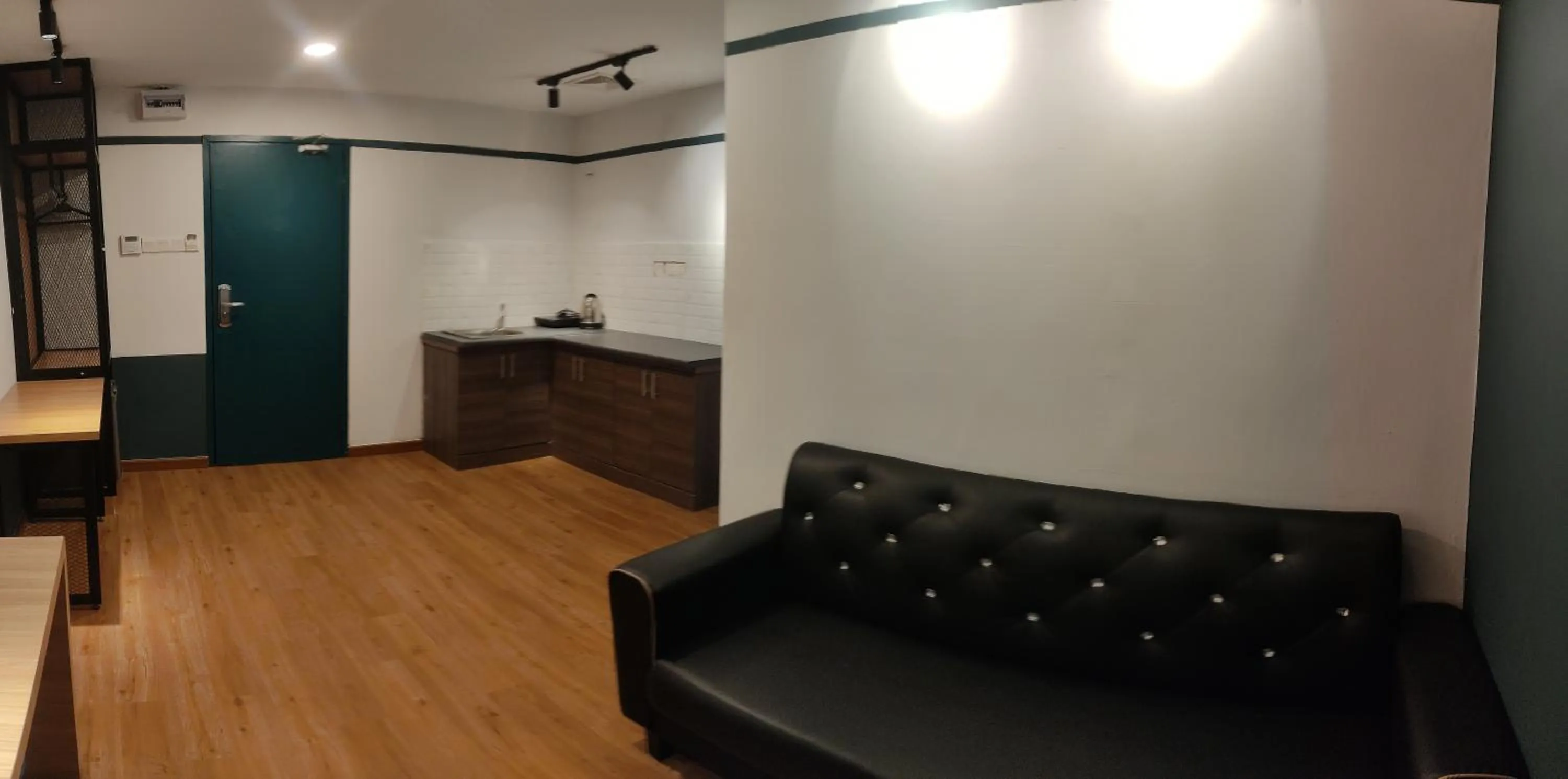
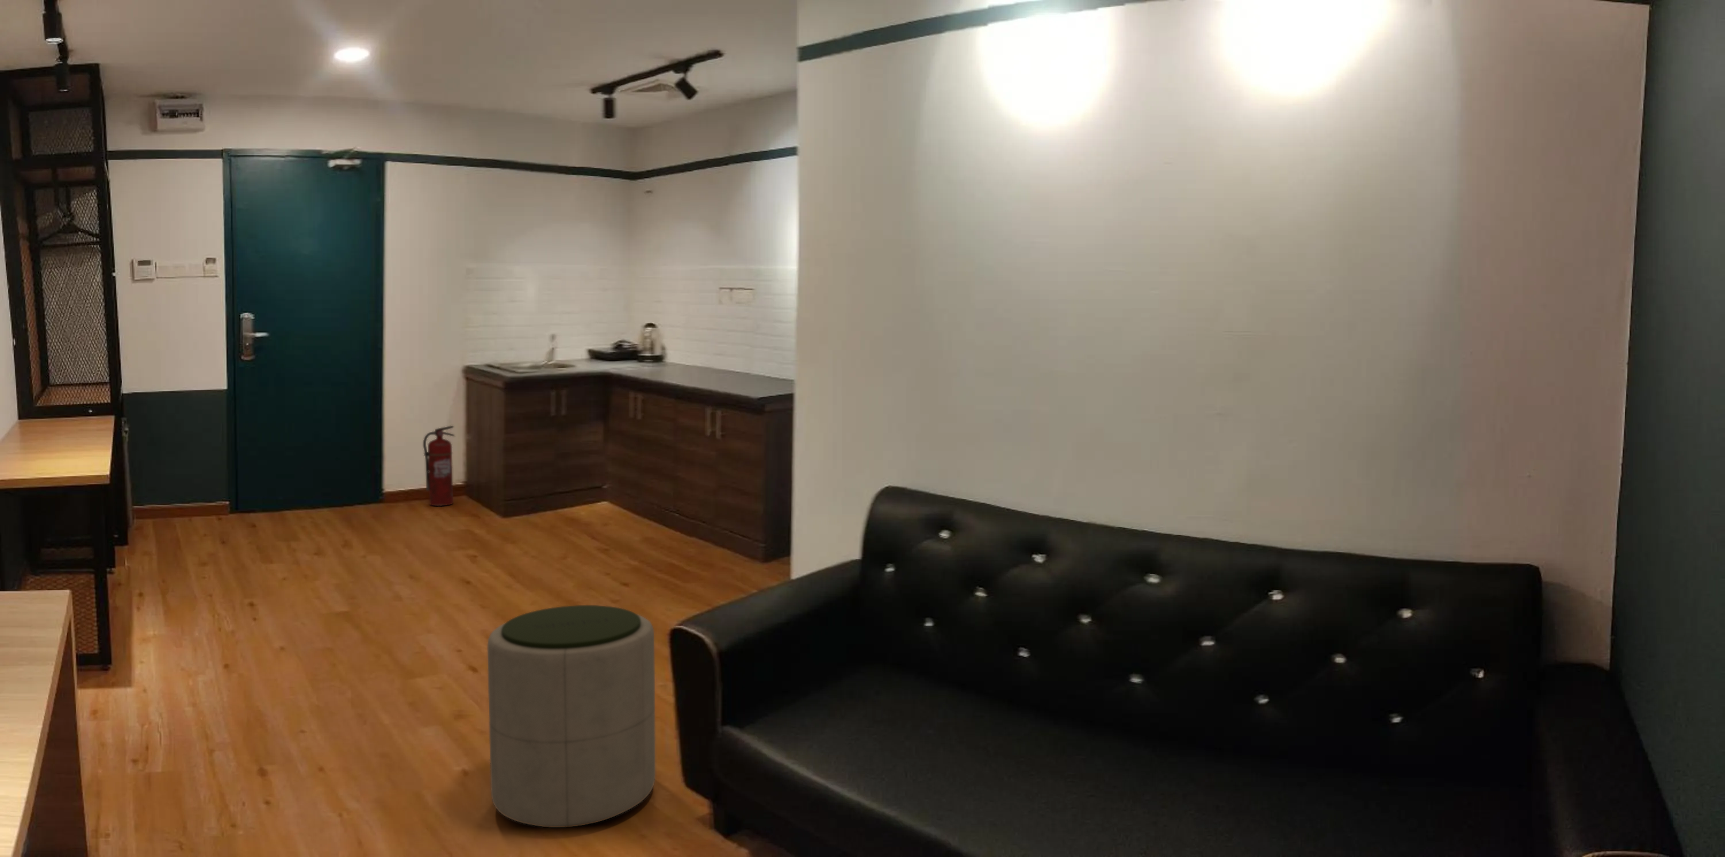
+ fire extinguisher [422,425,455,507]
+ ottoman [487,604,656,828]
